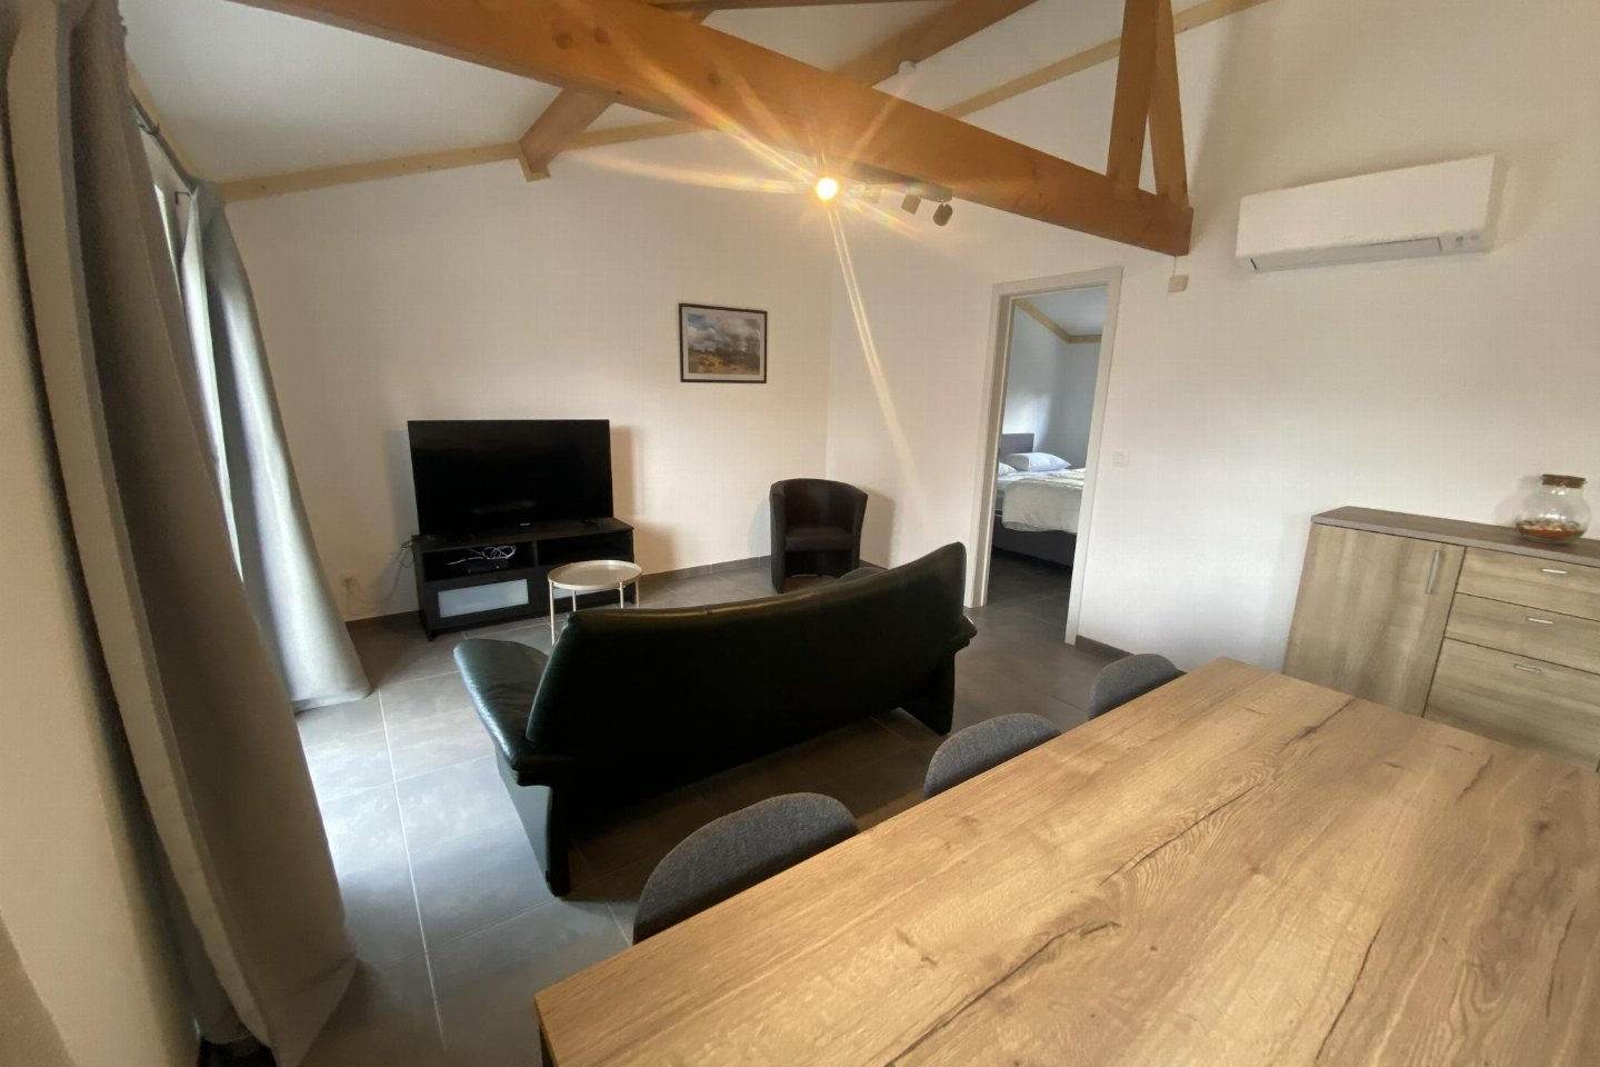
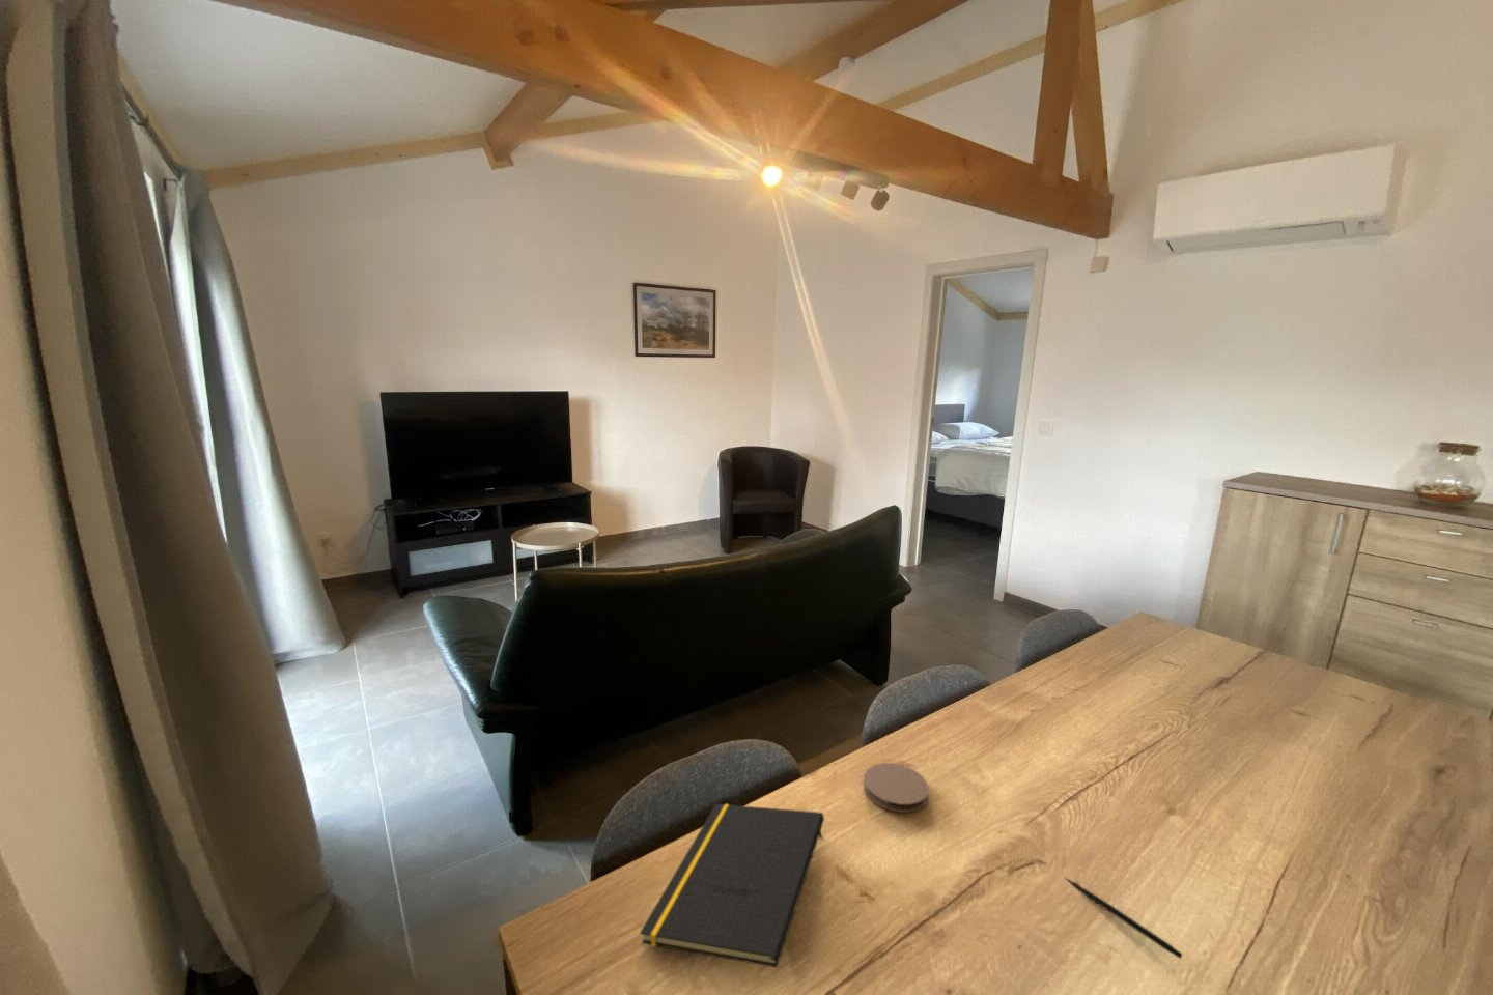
+ coaster [863,762,930,814]
+ pen [1063,876,1183,959]
+ notepad [639,803,825,969]
